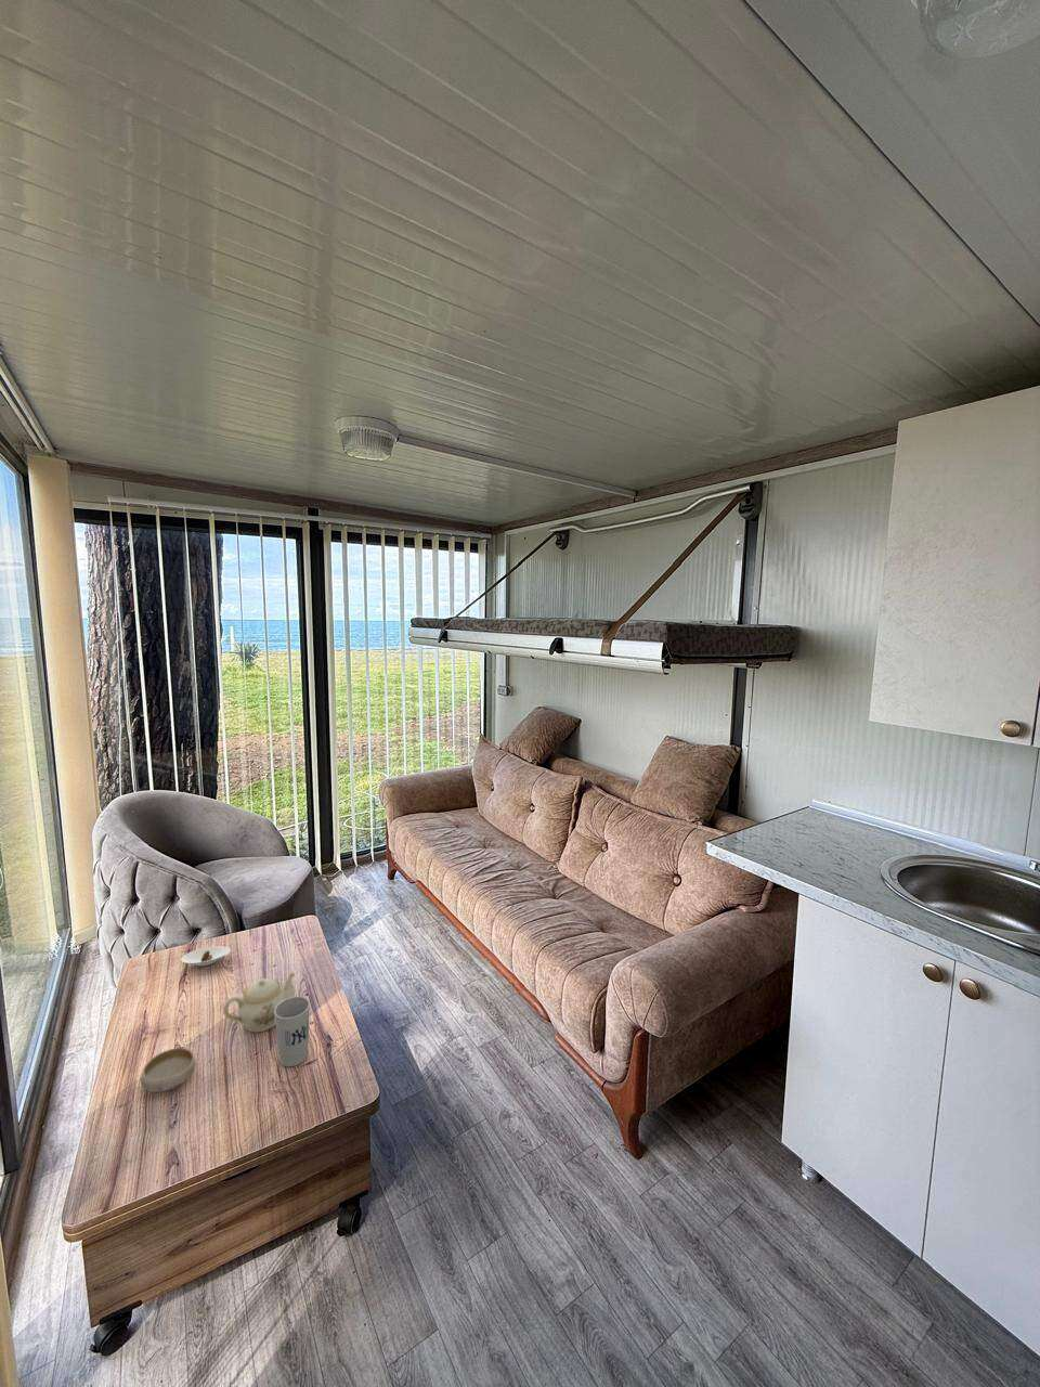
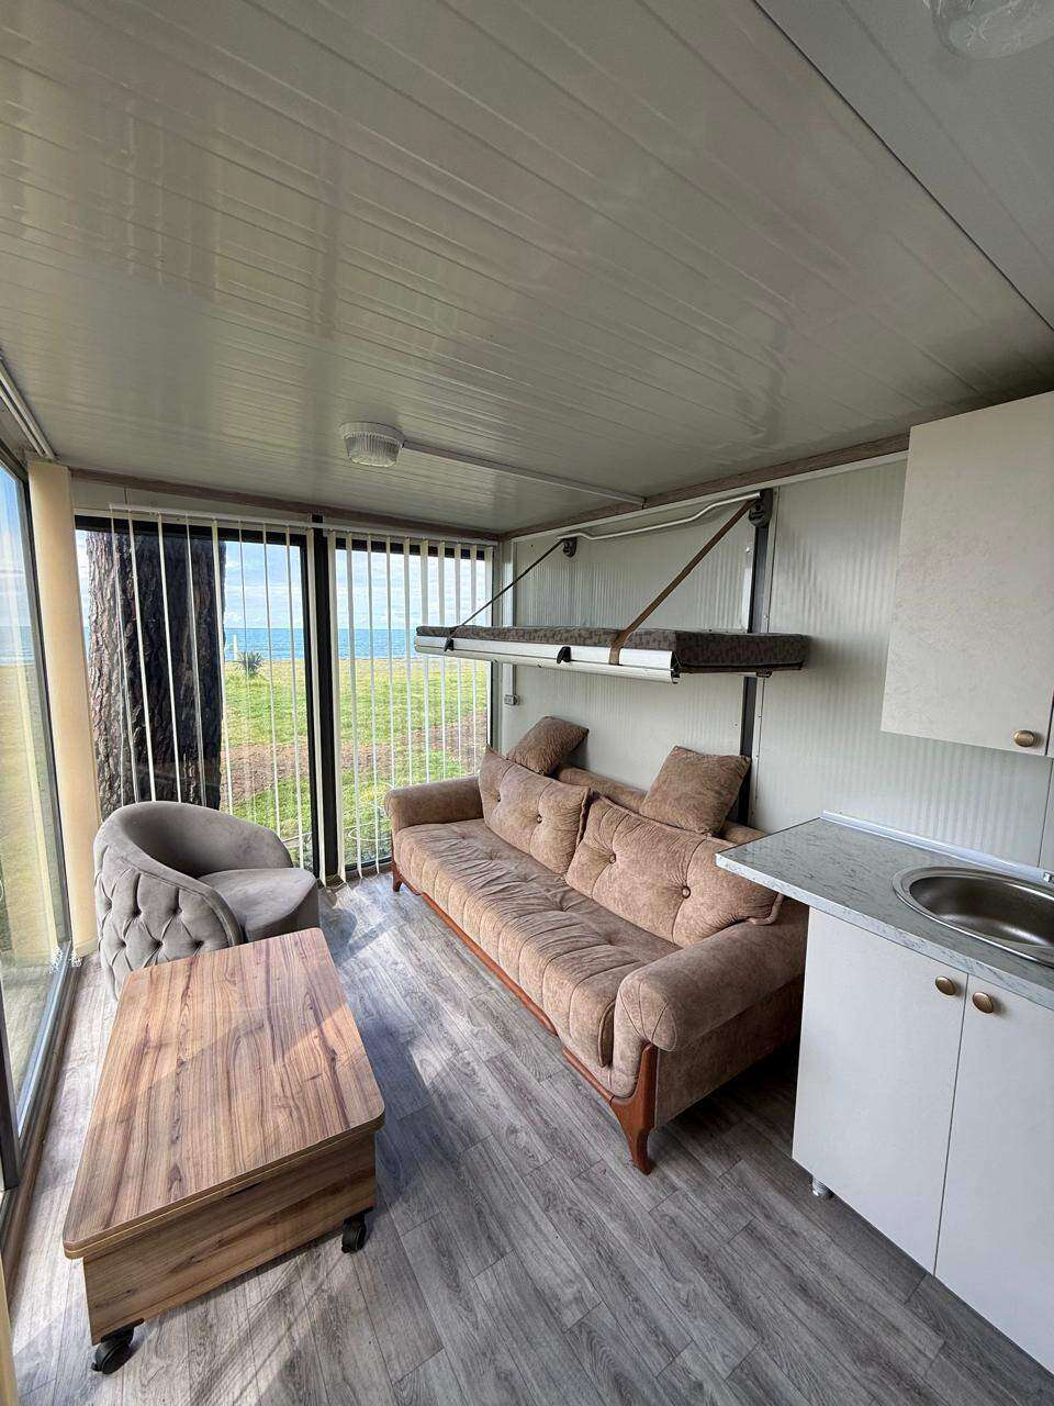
- bowl [140,1046,197,1093]
- teapot [222,972,296,1033]
- cup [274,996,311,1067]
- saucer [180,946,231,967]
